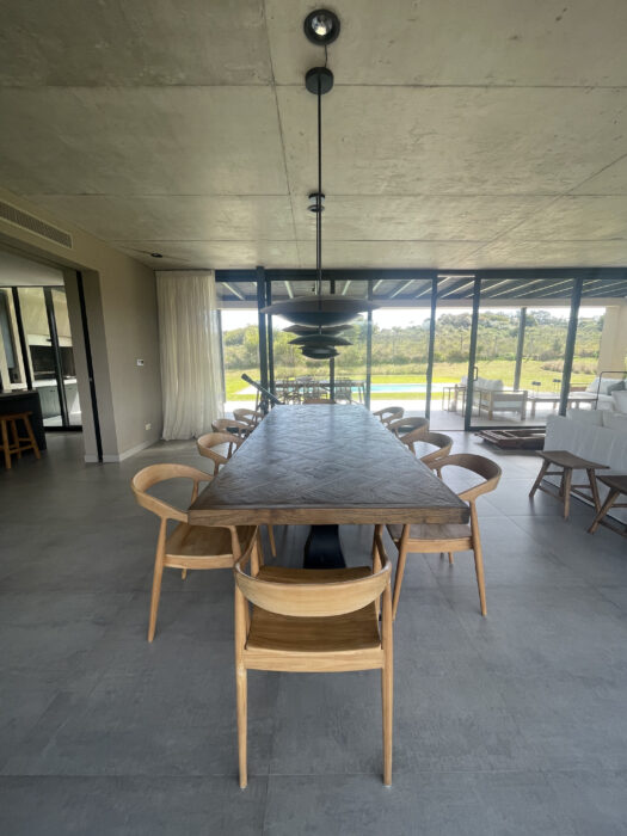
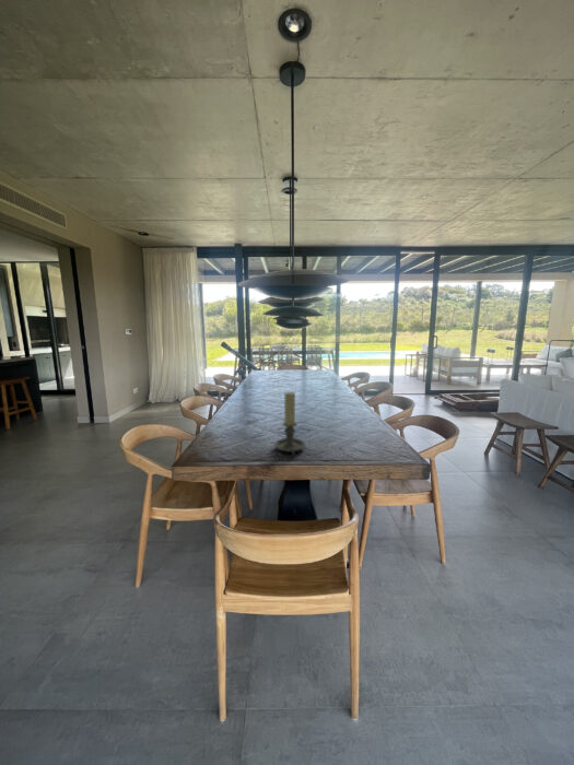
+ candle holder [273,391,306,457]
